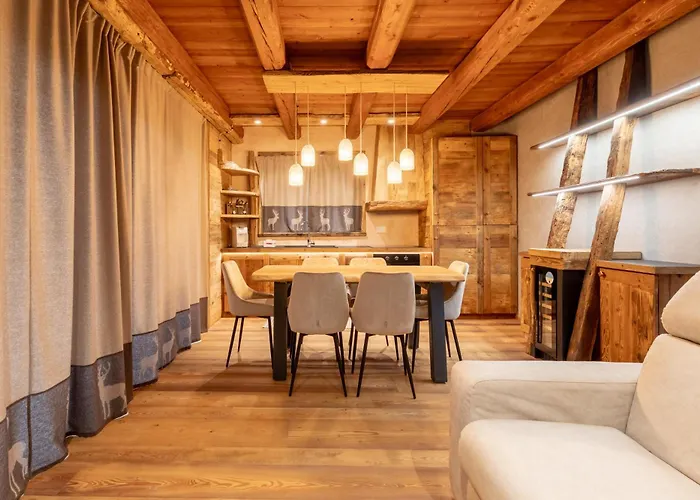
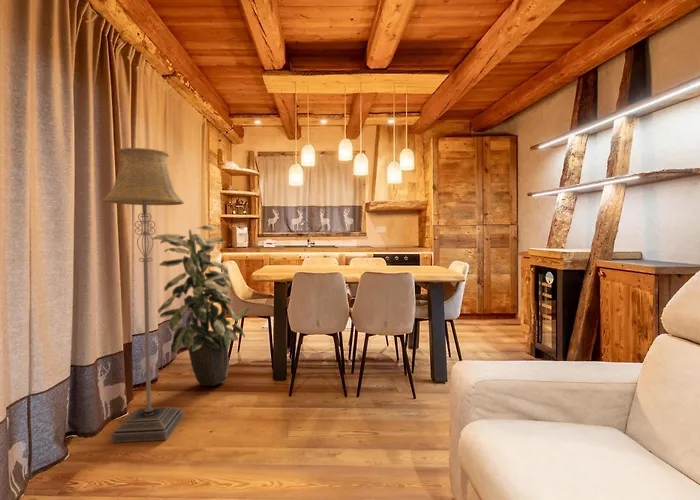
+ floor lamp [102,147,185,444]
+ indoor plant [152,224,251,387]
